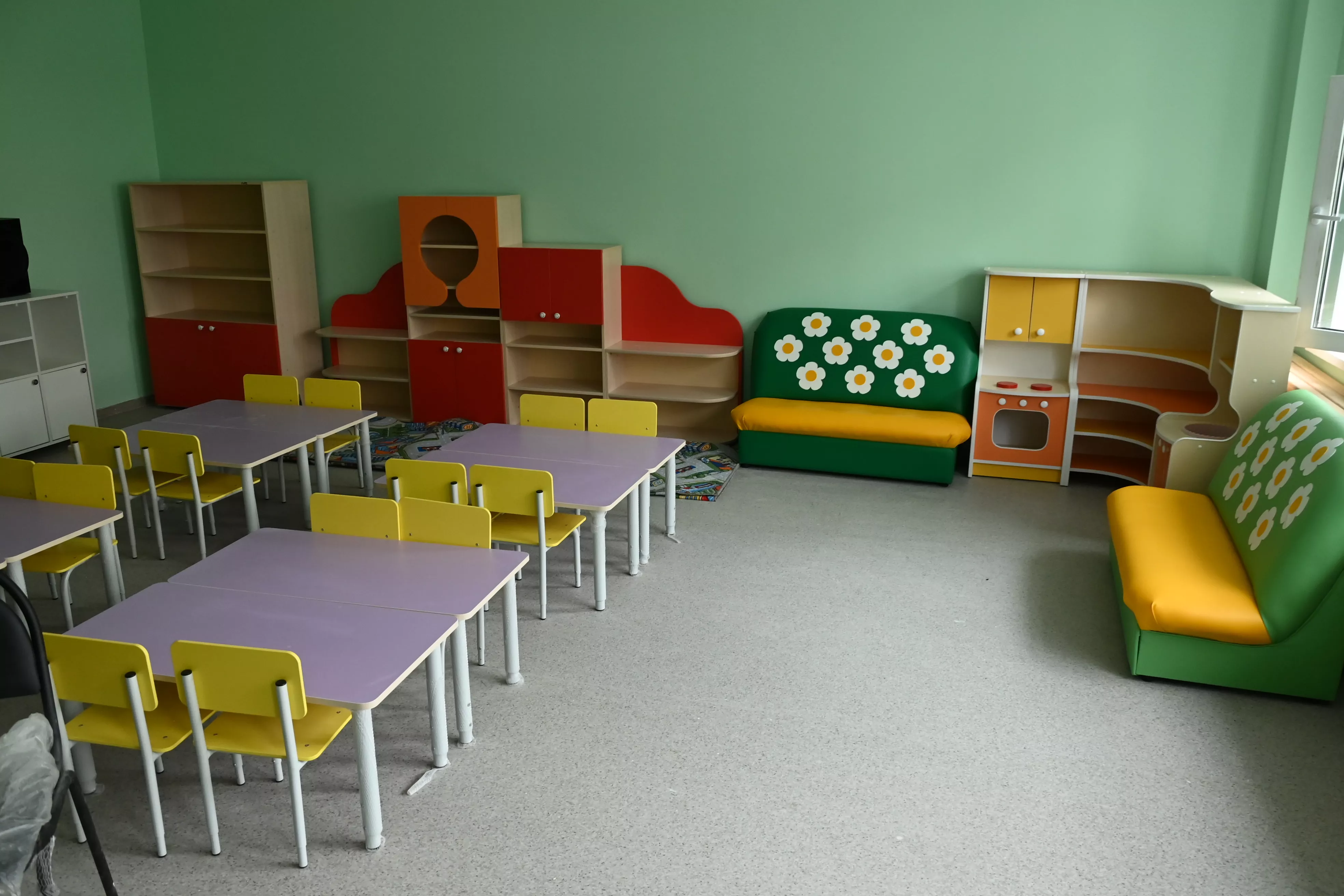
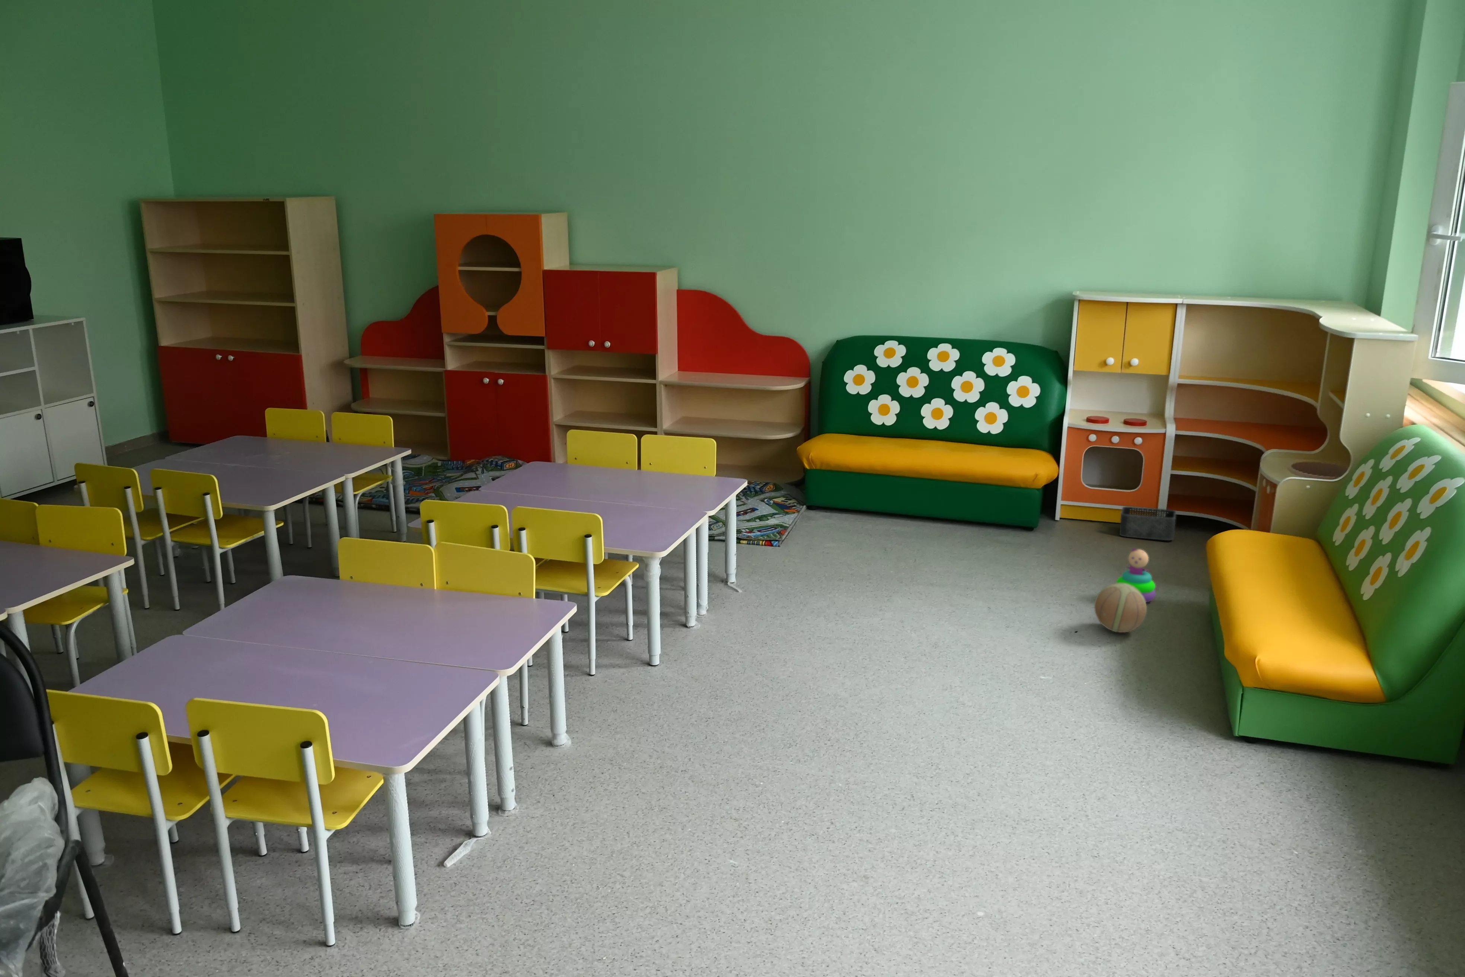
+ storage bin [1119,506,1176,541]
+ stacking toy [1116,547,1157,603]
+ ball [1094,582,1147,632]
